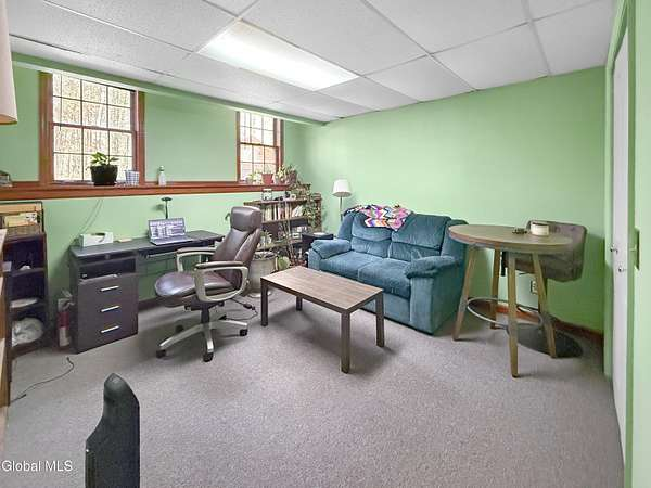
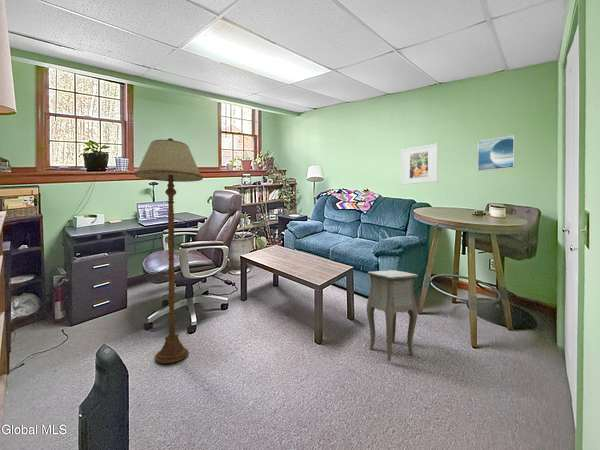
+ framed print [477,134,516,172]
+ side table [366,269,419,367]
+ floor lamp [134,137,204,364]
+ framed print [400,143,439,186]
